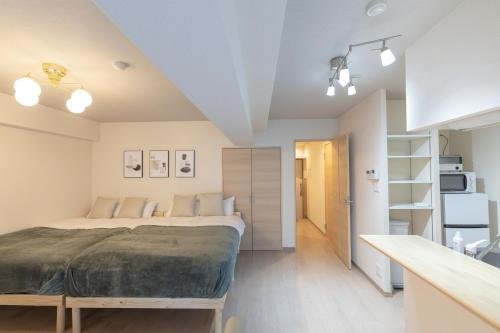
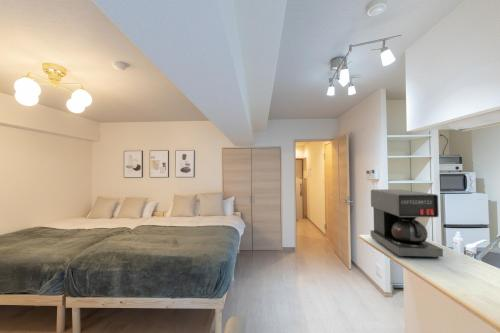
+ coffee maker [370,188,444,259]
